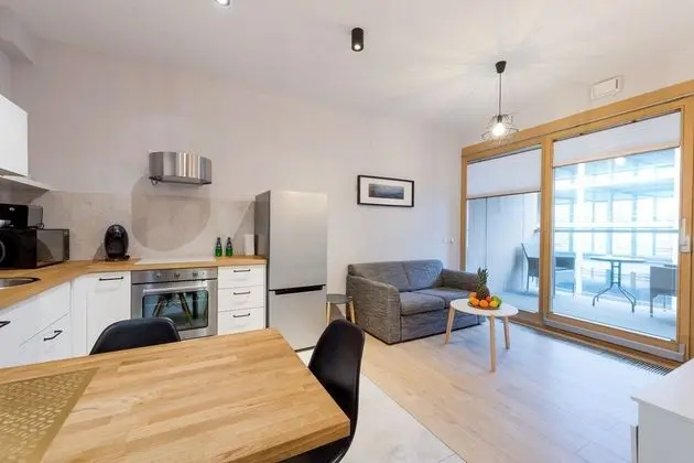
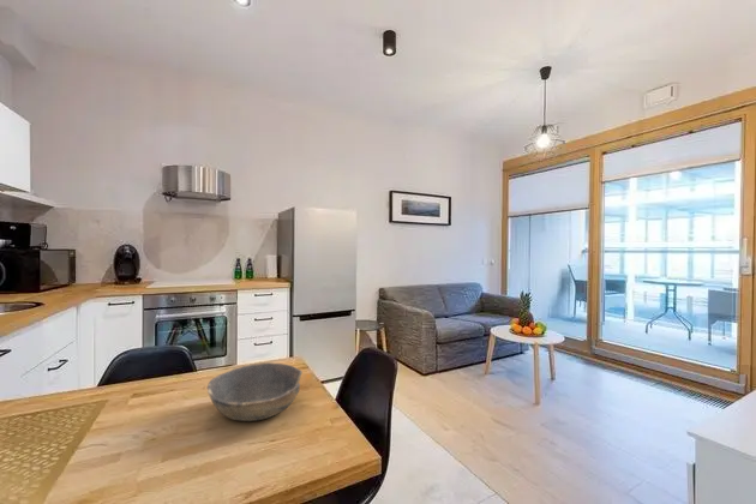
+ bowl [206,361,304,422]
